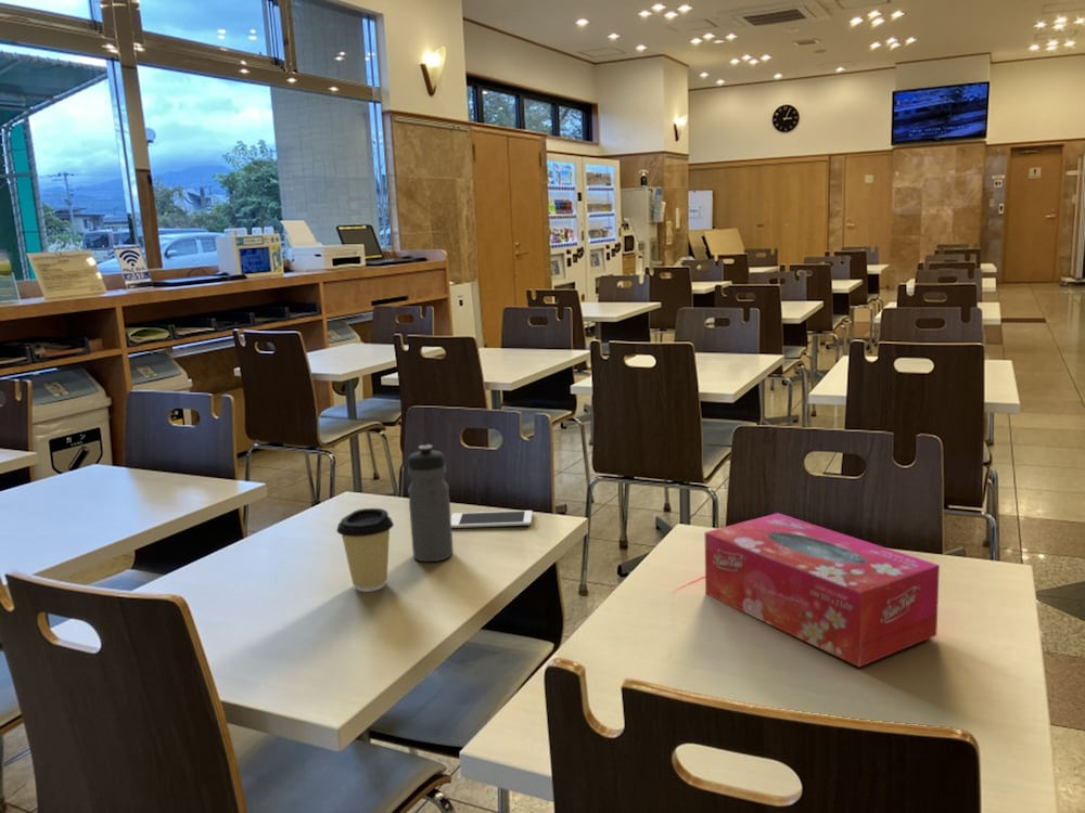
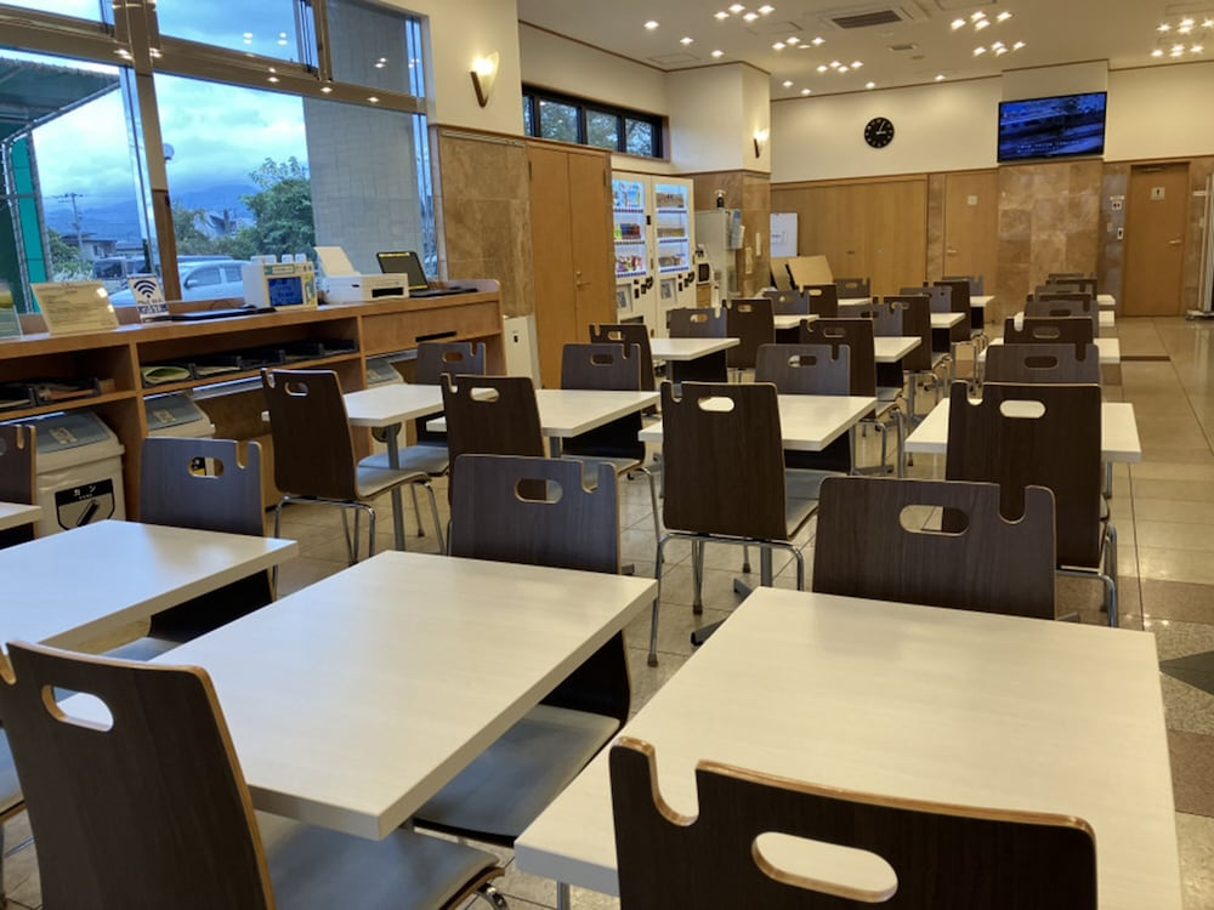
- water bottle [407,443,455,563]
- cell phone [450,509,534,529]
- tissue box [704,512,941,668]
- coffee cup [335,507,395,593]
